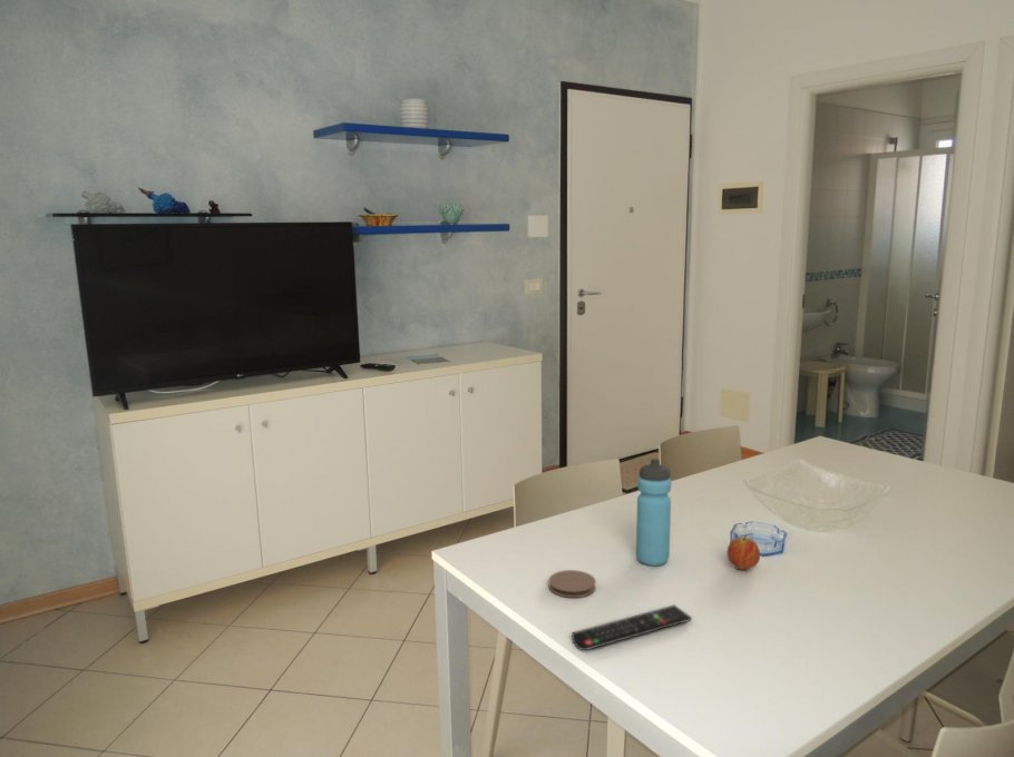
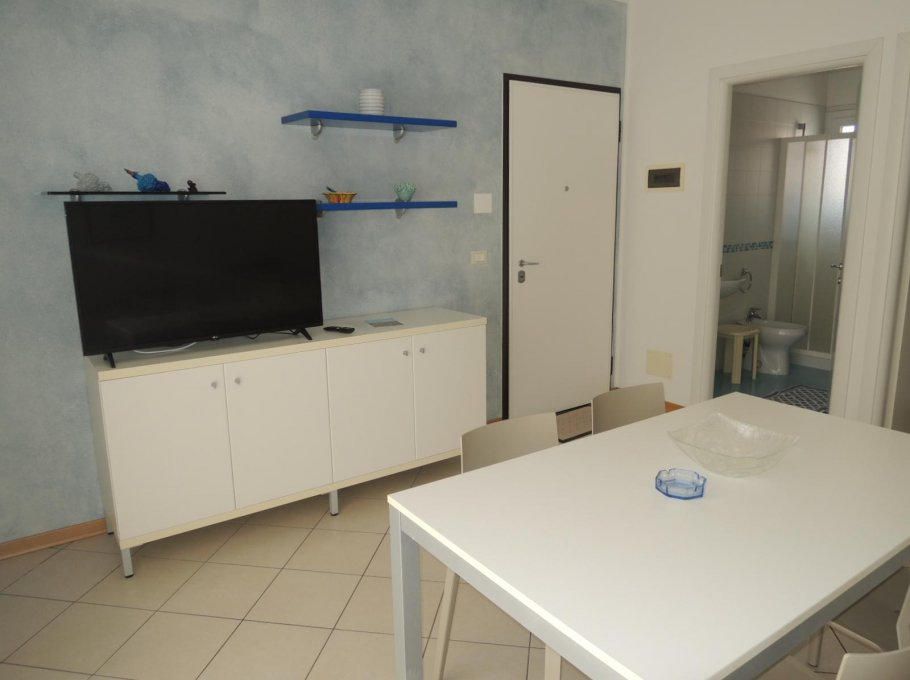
- remote control [571,603,693,651]
- fruit [727,534,761,571]
- coaster [547,569,597,599]
- water bottle [635,458,672,567]
